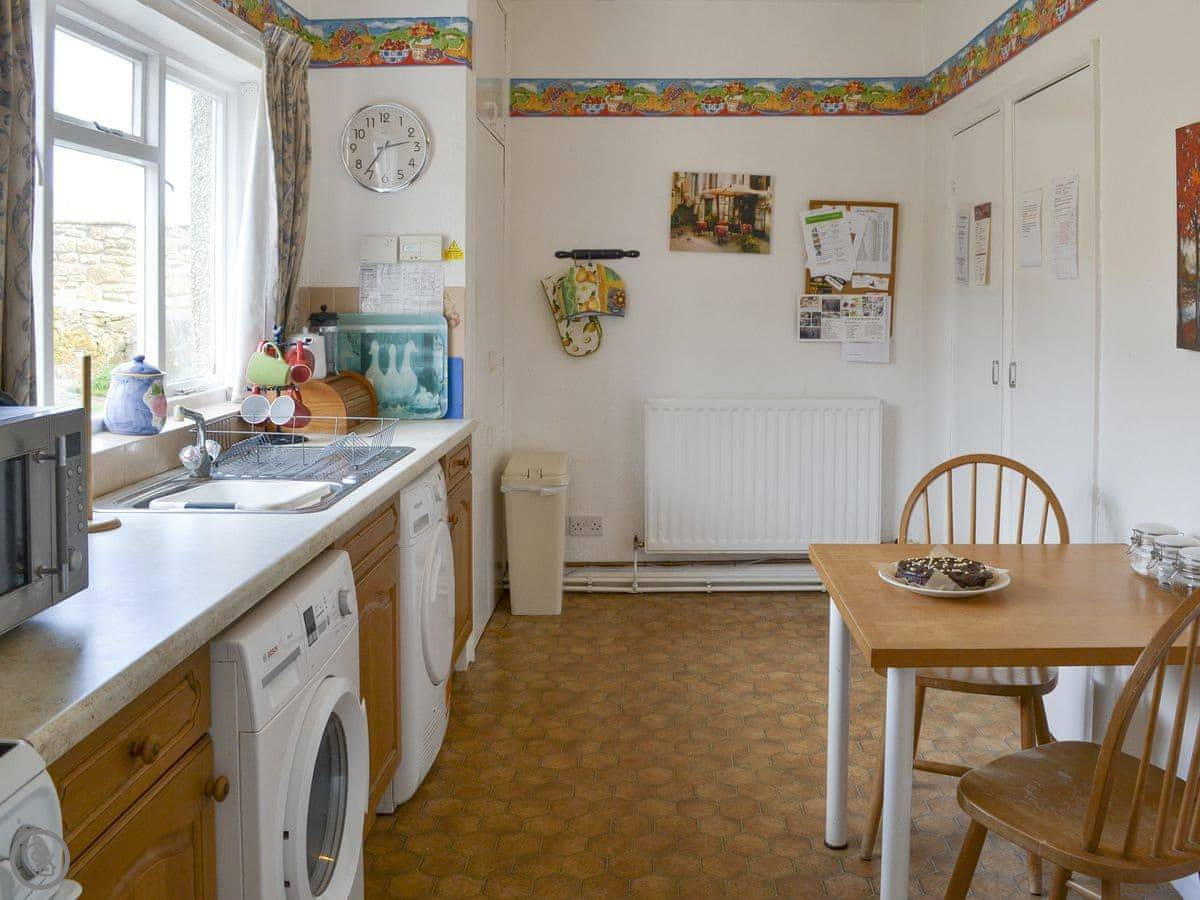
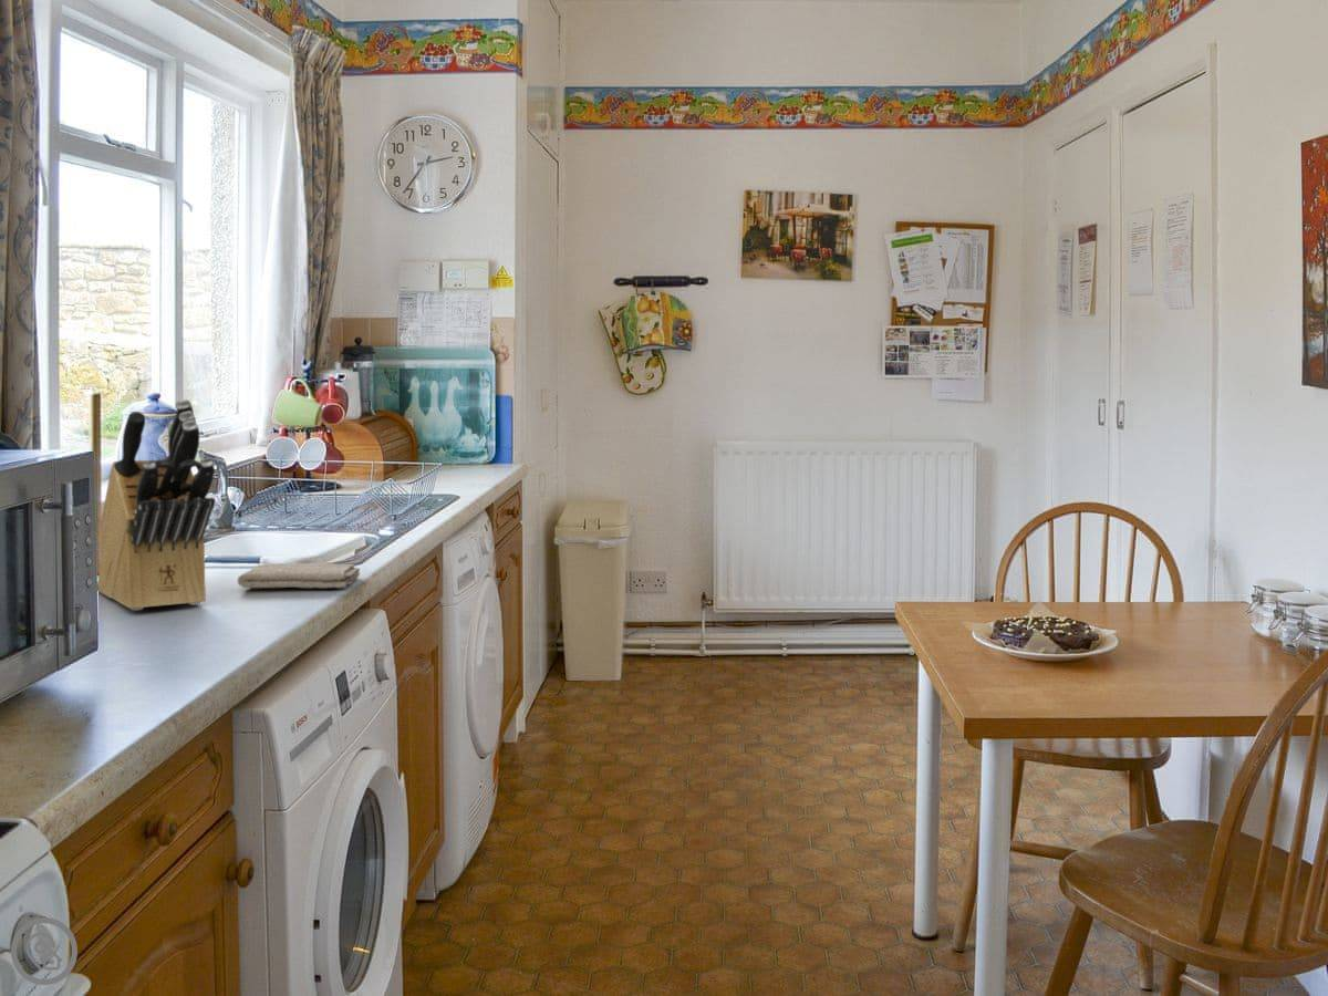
+ knife block [97,398,216,611]
+ washcloth [237,561,361,589]
